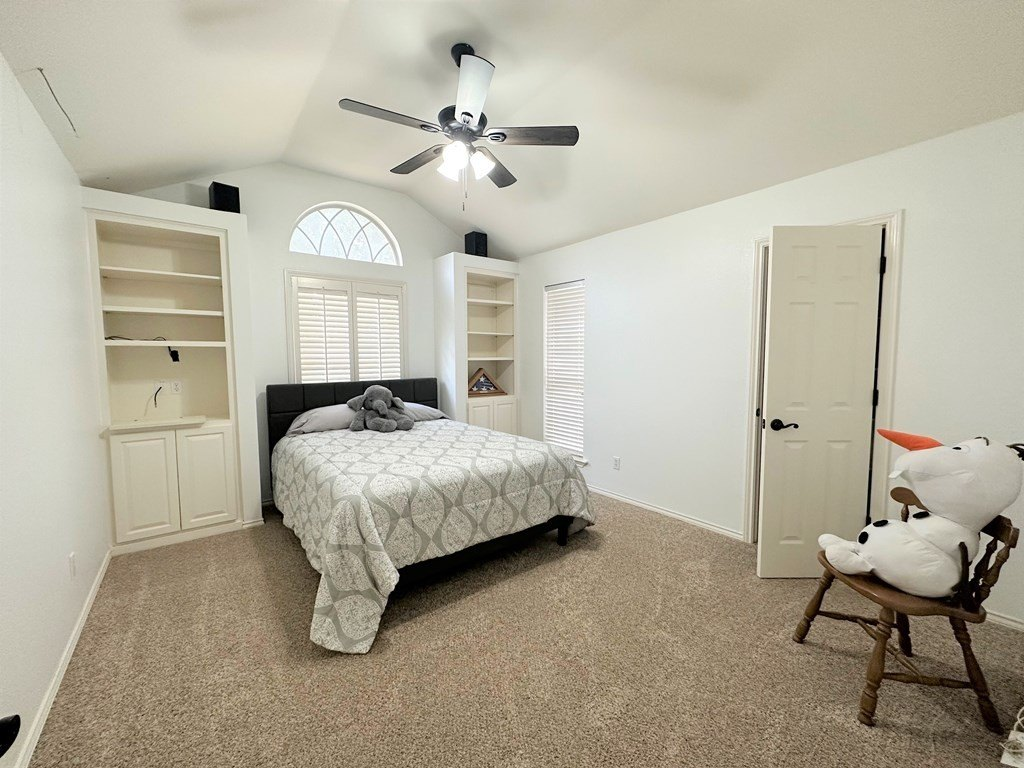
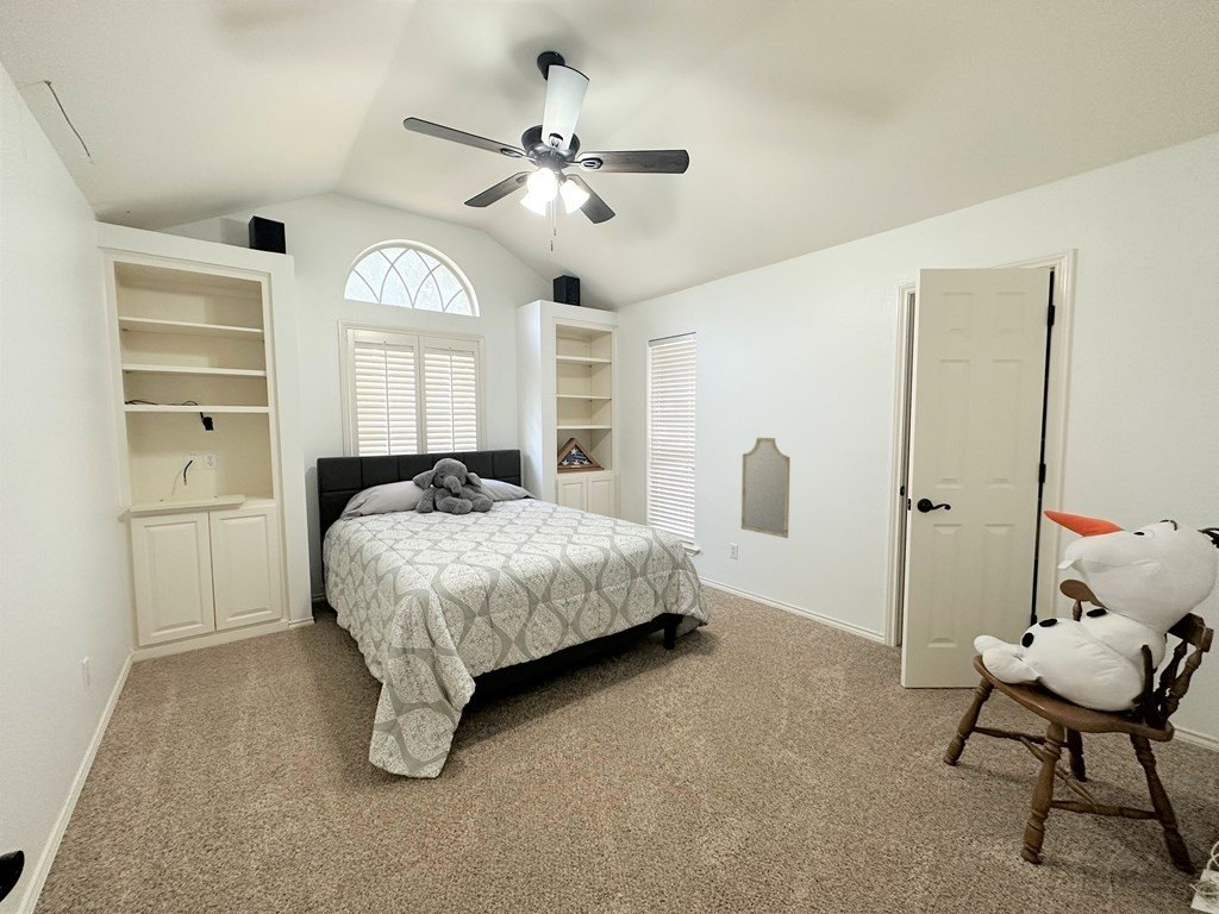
+ home mirror [740,437,792,539]
